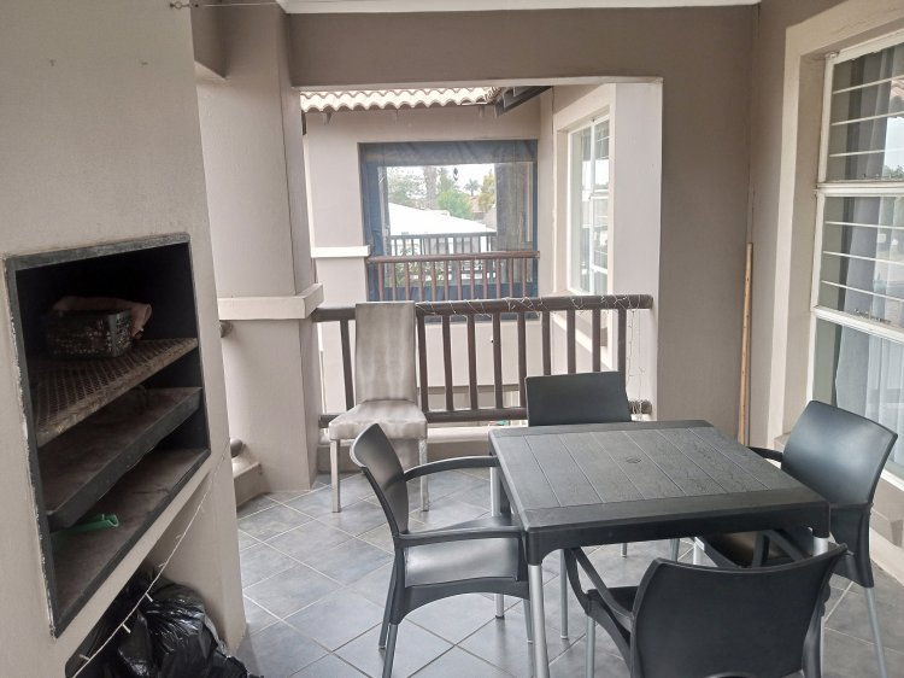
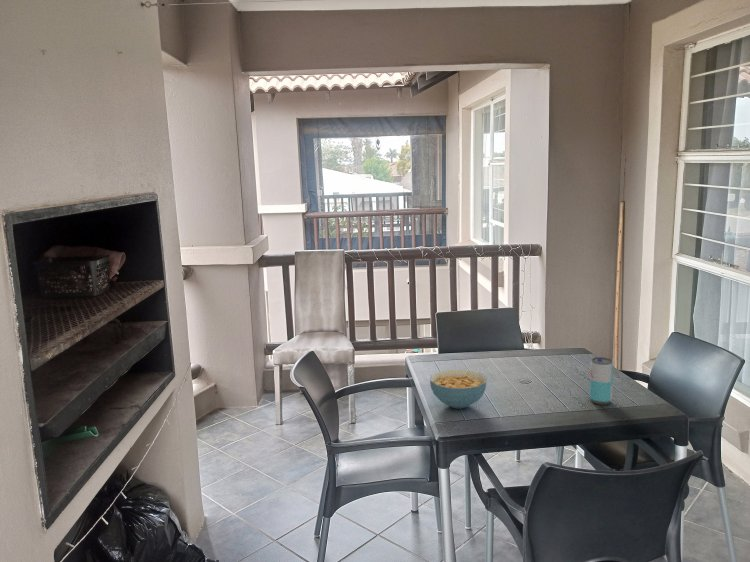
+ beverage can [589,356,614,406]
+ cereal bowl [429,369,488,409]
